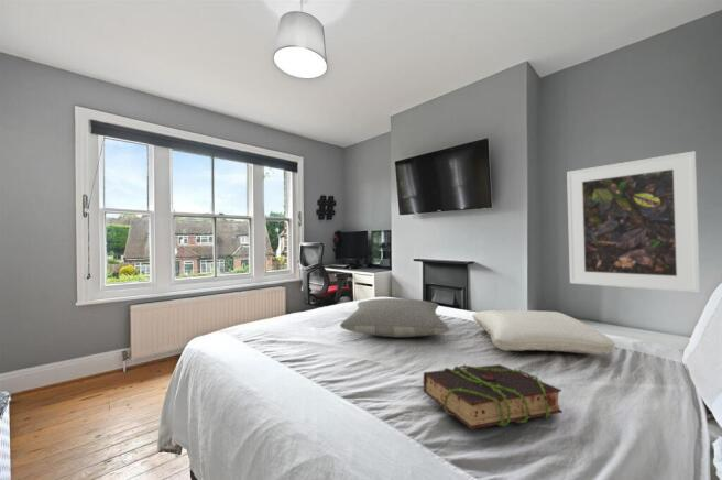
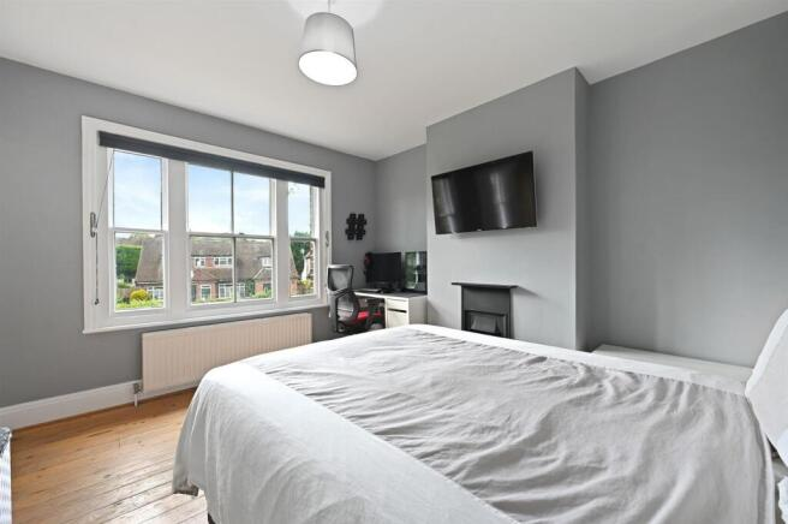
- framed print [566,150,701,294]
- pillow [339,297,450,338]
- book [423,363,564,430]
- pillow [471,309,616,356]
